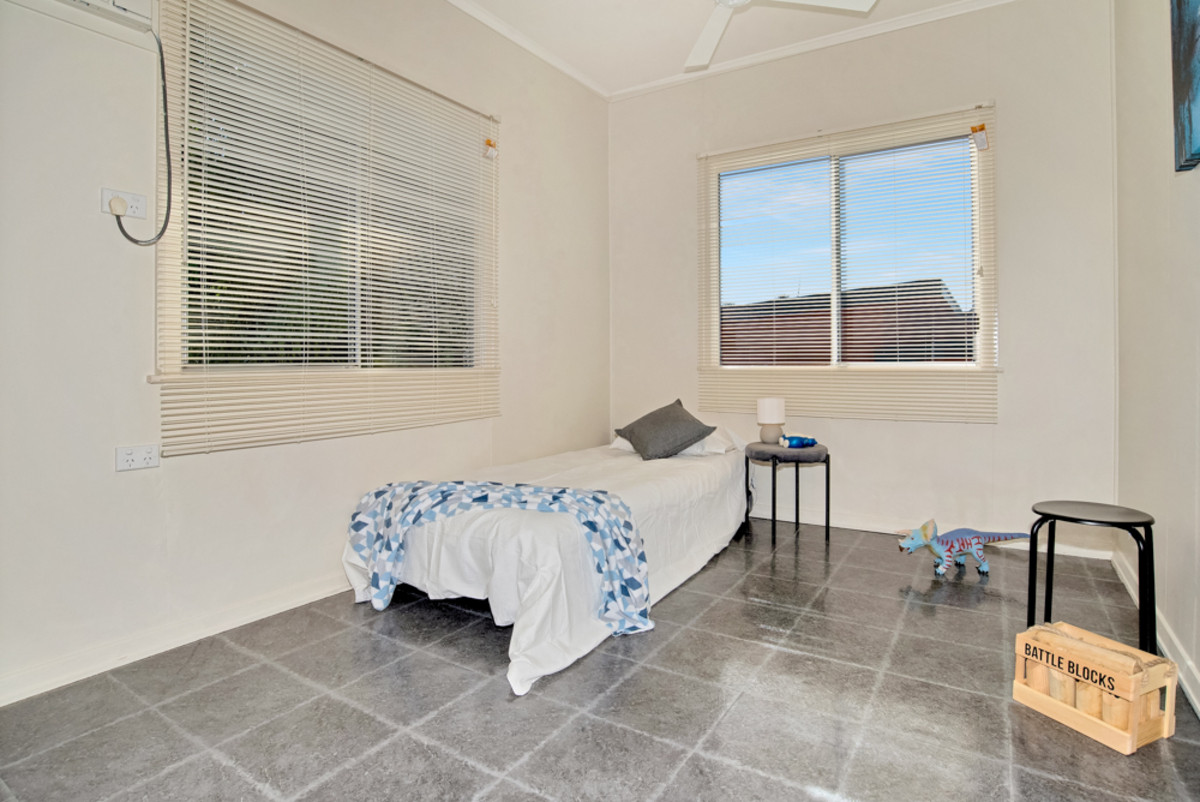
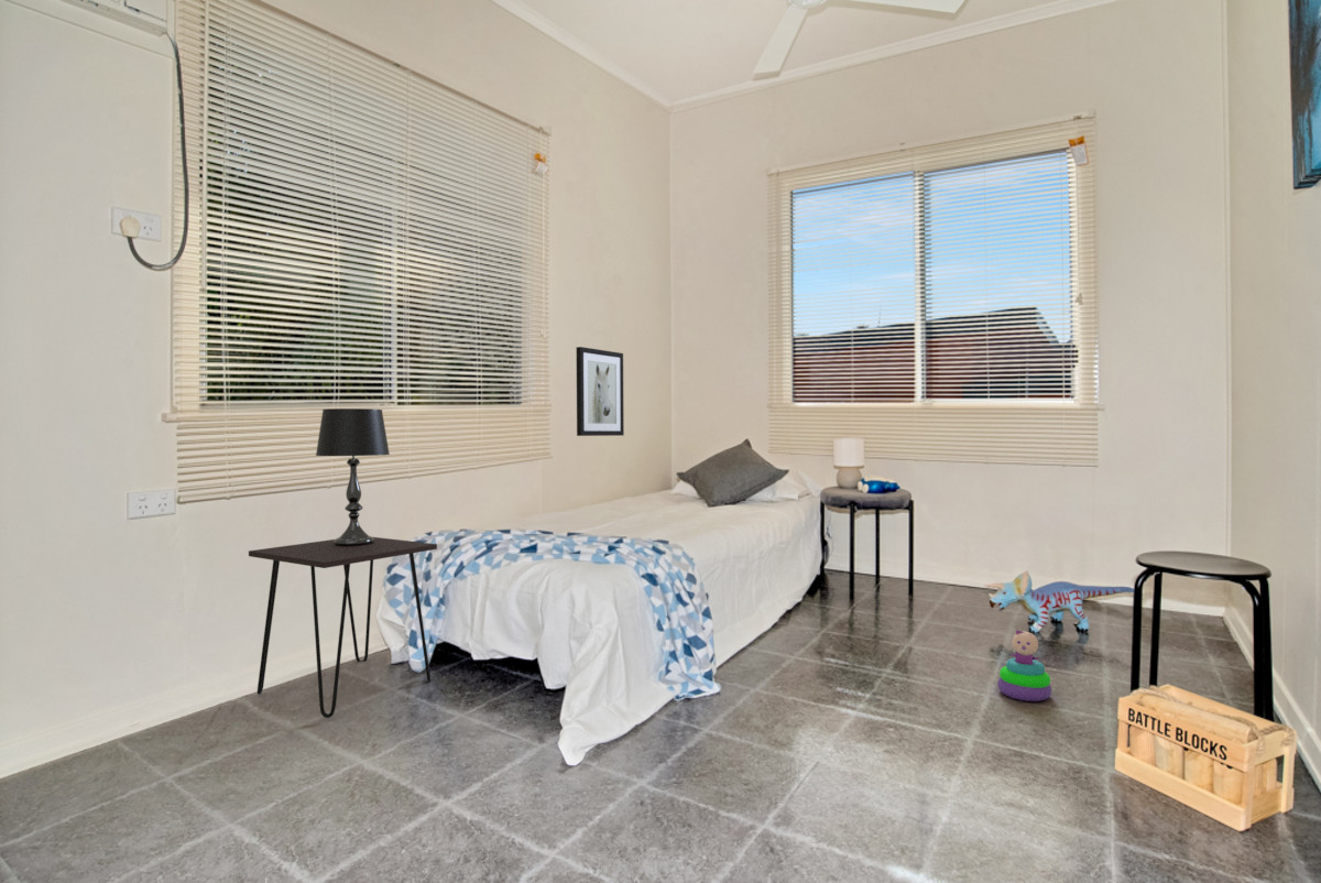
+ table lamp [315,407,391,546]
+ wall art [576,346,625,437]
+ stacking toy [996,629,1052,702]
+ desk [248,536,438,719]
